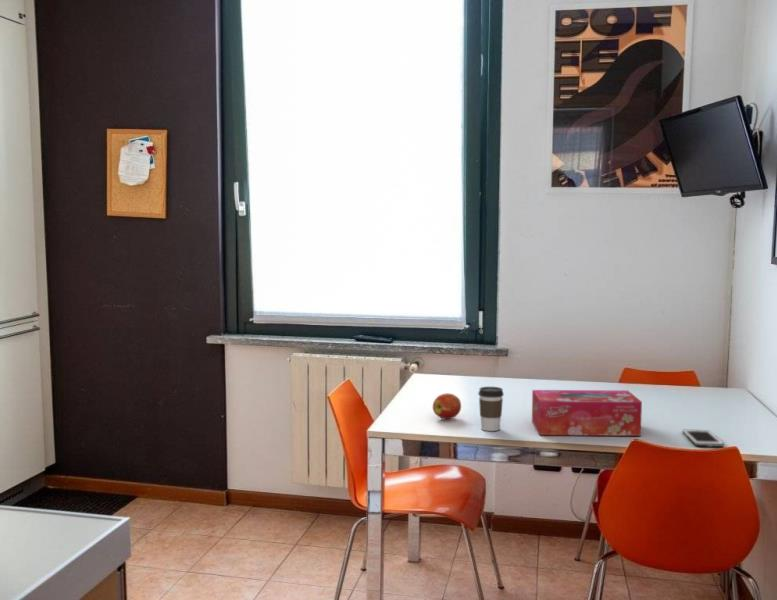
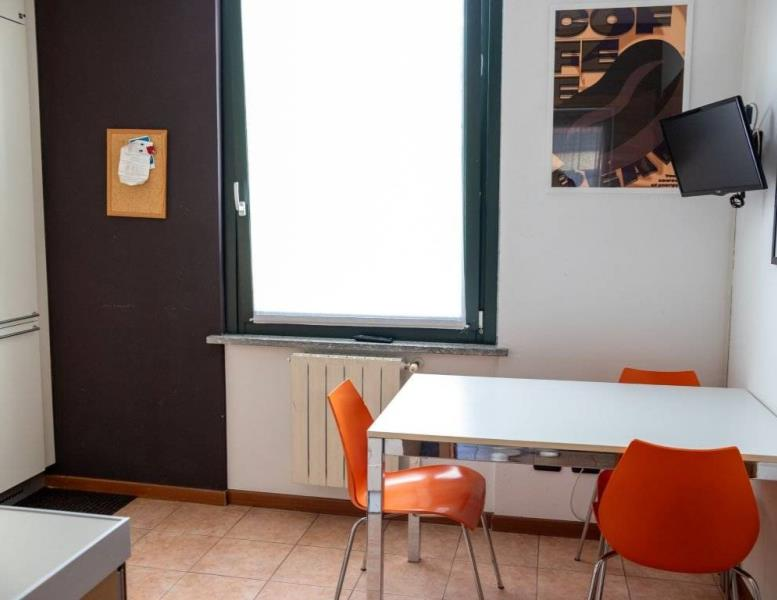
- coffee cup [477,386,505,432]
- tissue box [531,389,643,437]
- cell phone [682,429,725,448]
- apple [432,392,462,420]
